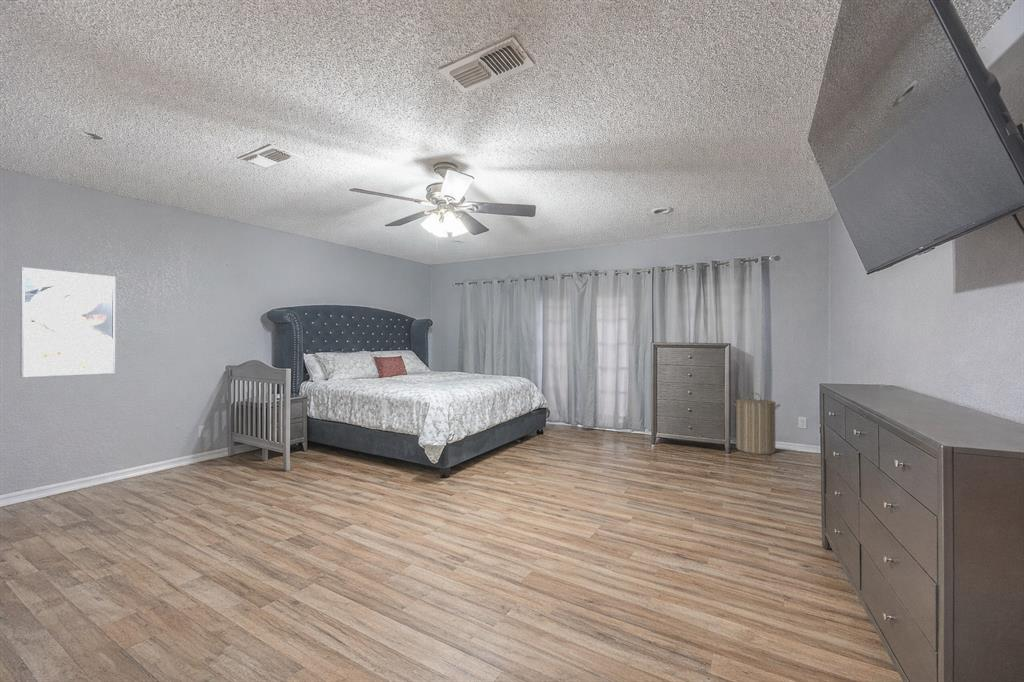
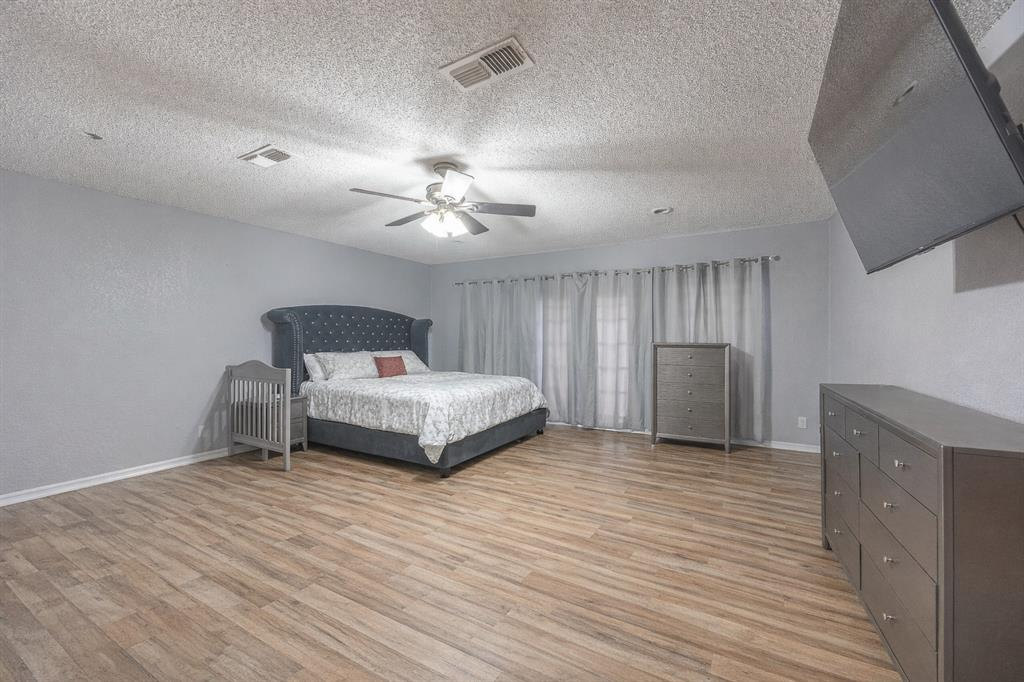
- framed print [20,266,116,379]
- laundry hamper [731,392,781,455]
